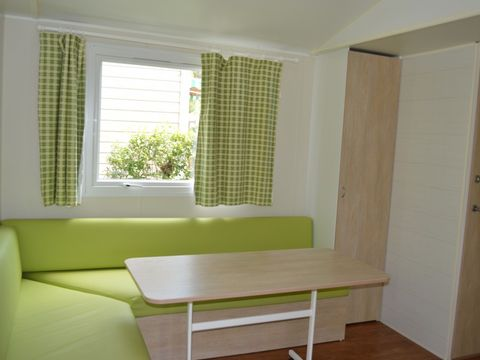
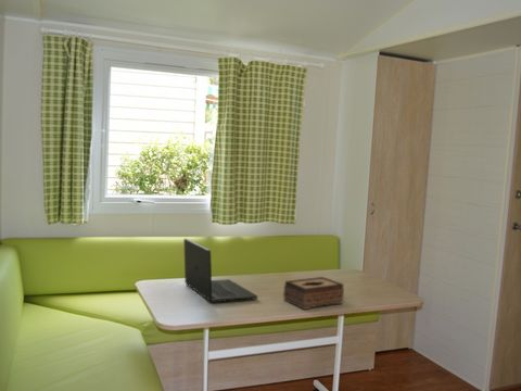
+ tissue box [282,276,345,311]
+ laptop [182,237,258,303]
